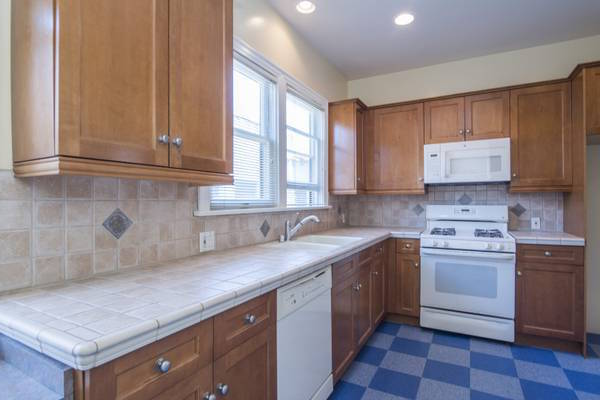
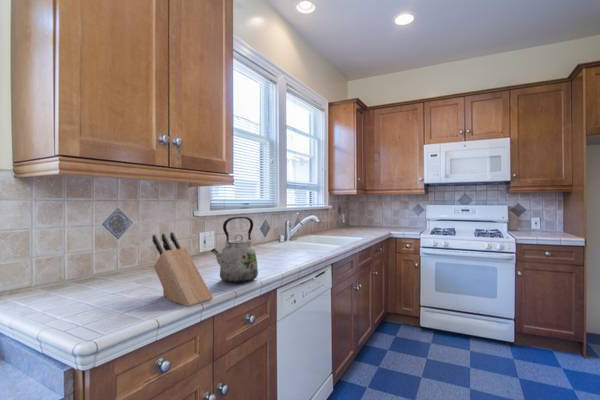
+ knife block [151,231,214,308]
+ kettle [210,216,259,284]
